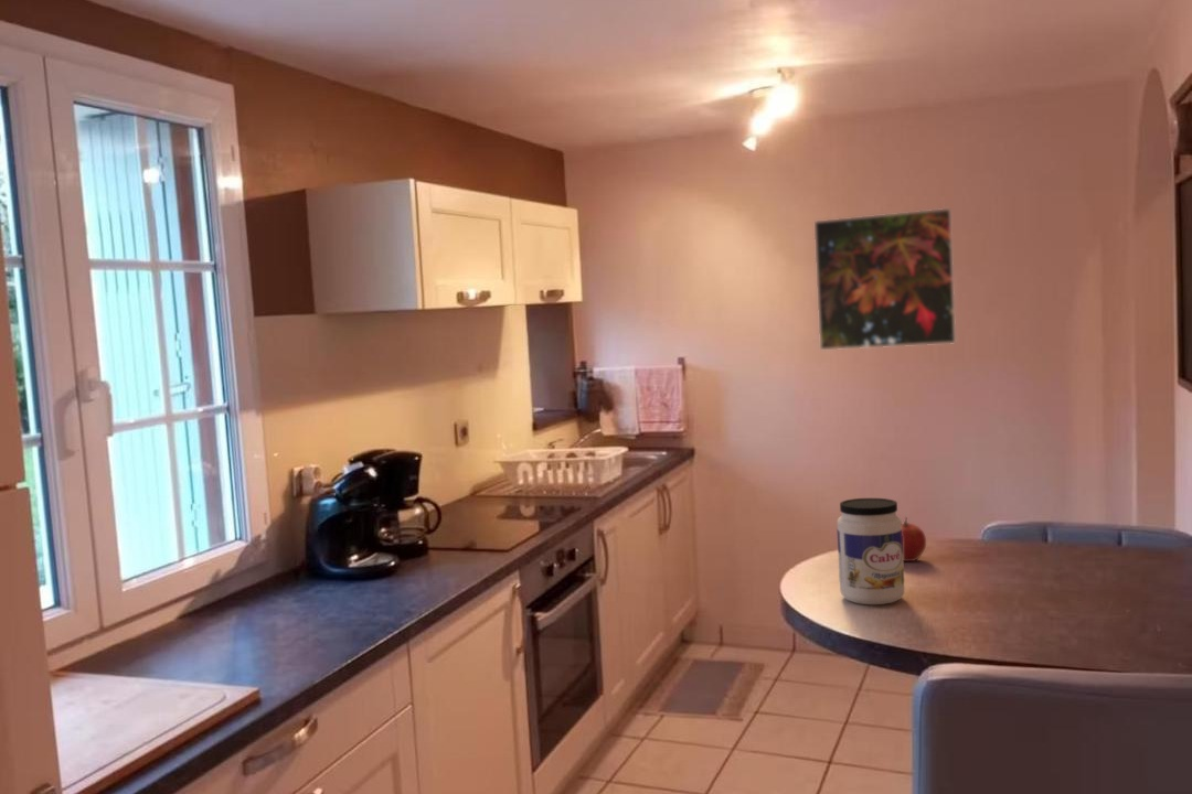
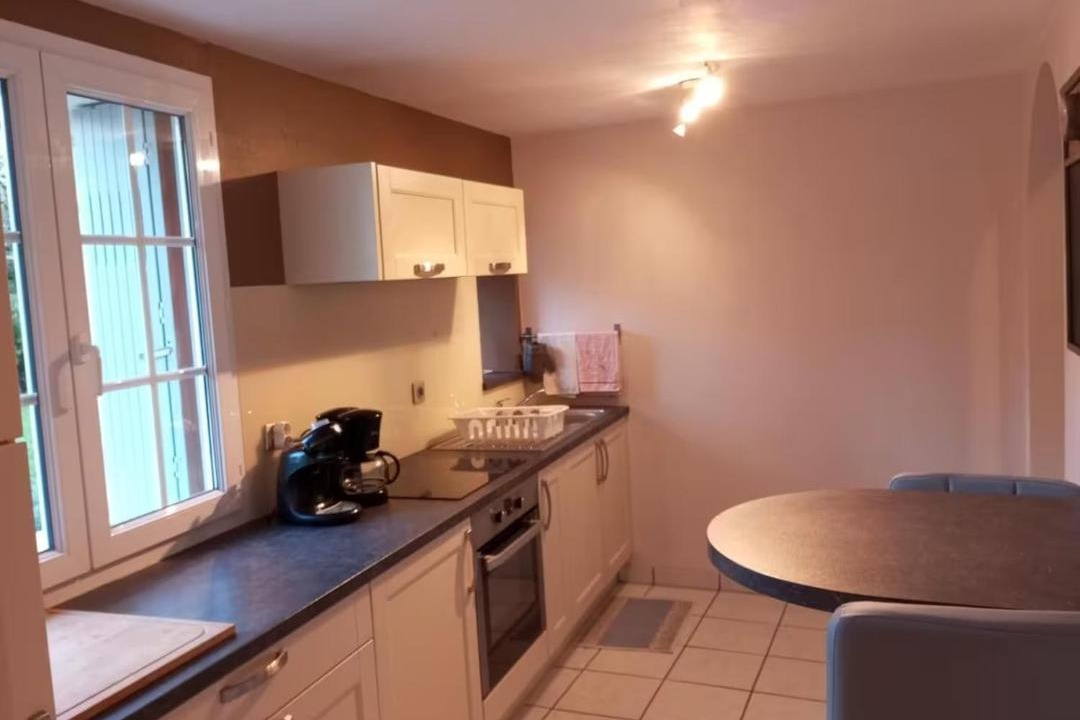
- jar [836,497,905,605]
- apple [902,516,927,562]
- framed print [813,207,957,351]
